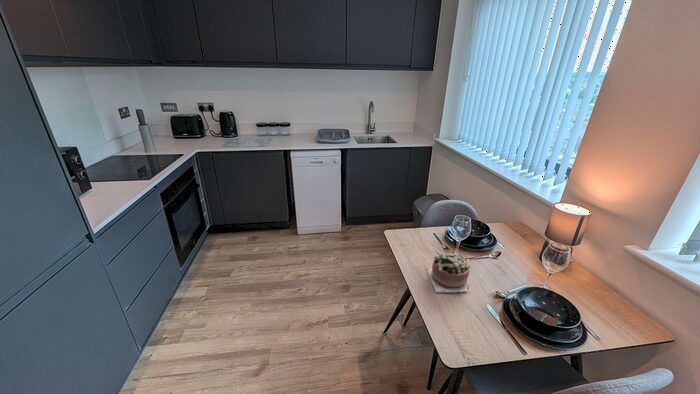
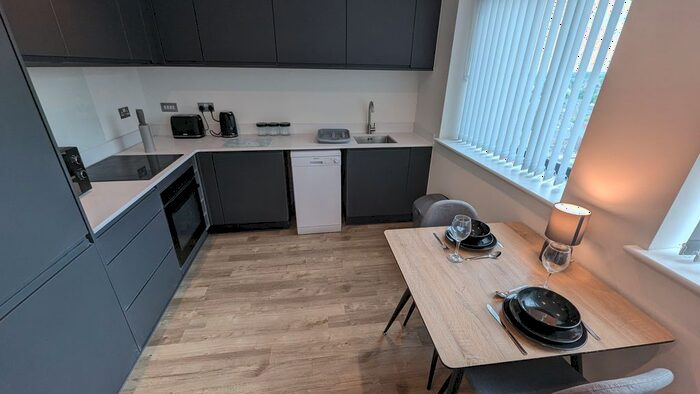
- succulent plant [426,251,472,294]
